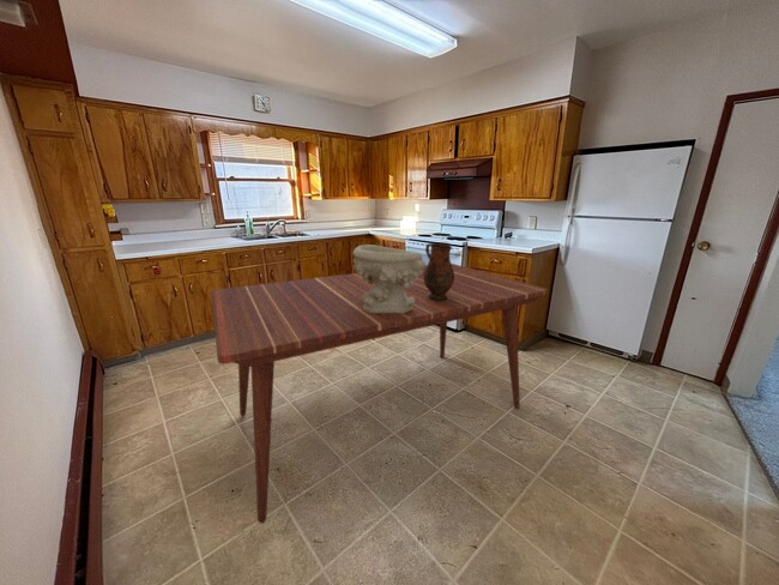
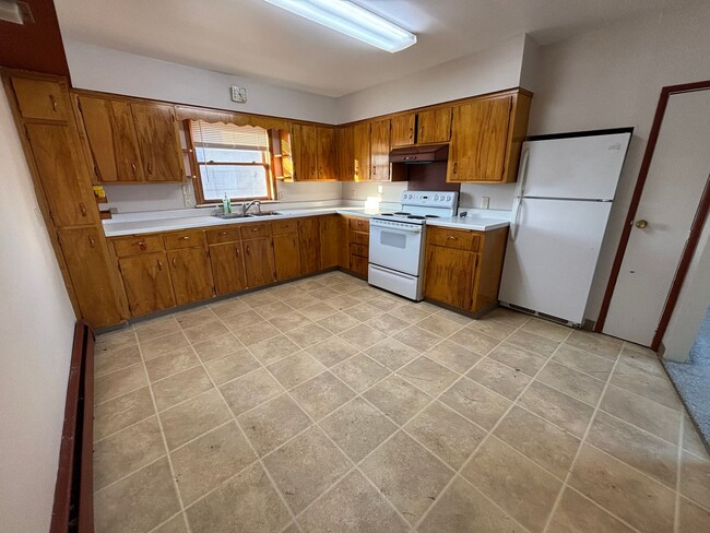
- dining table [211,263,549,524]
- decorative bowl [351,243,427,313]
- pitcher [423,241,454,301]
